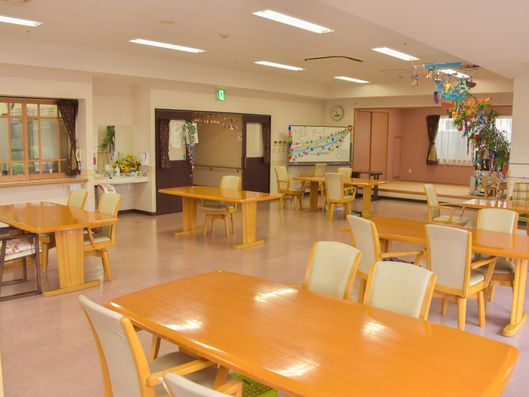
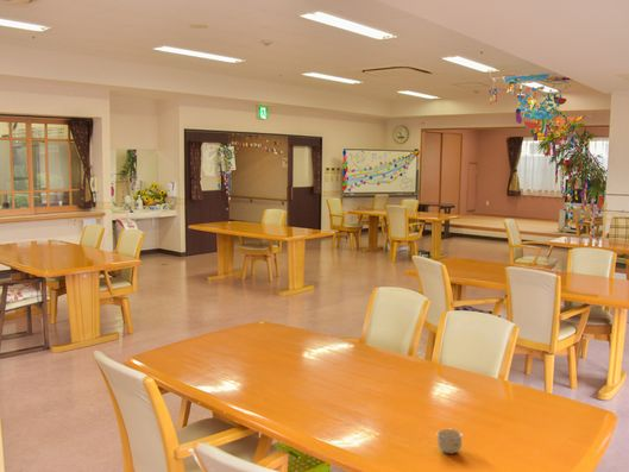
+ cup [436,427,464,454]
